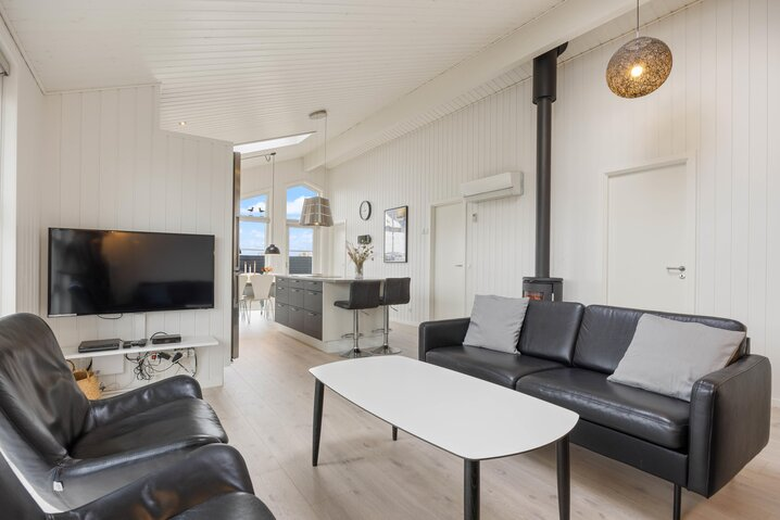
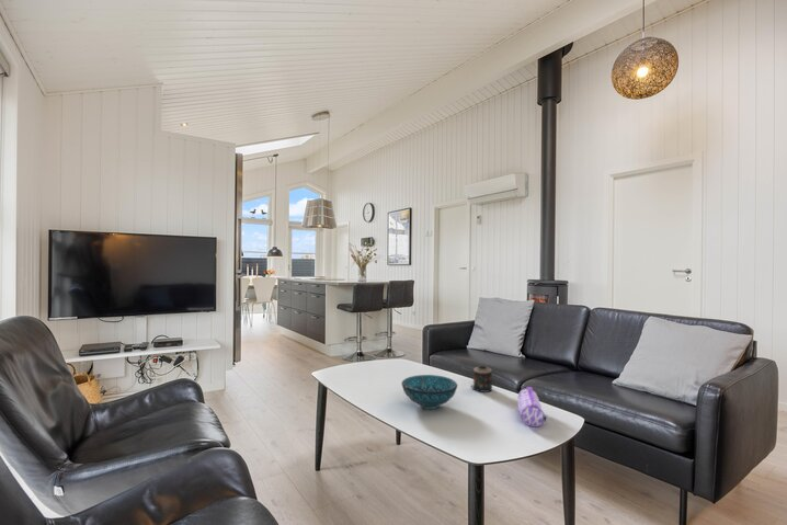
+ pencil case [517,386,548,427]
+ candle [470,365,493,393]
+ decorative bowl [400,374,458,410]
